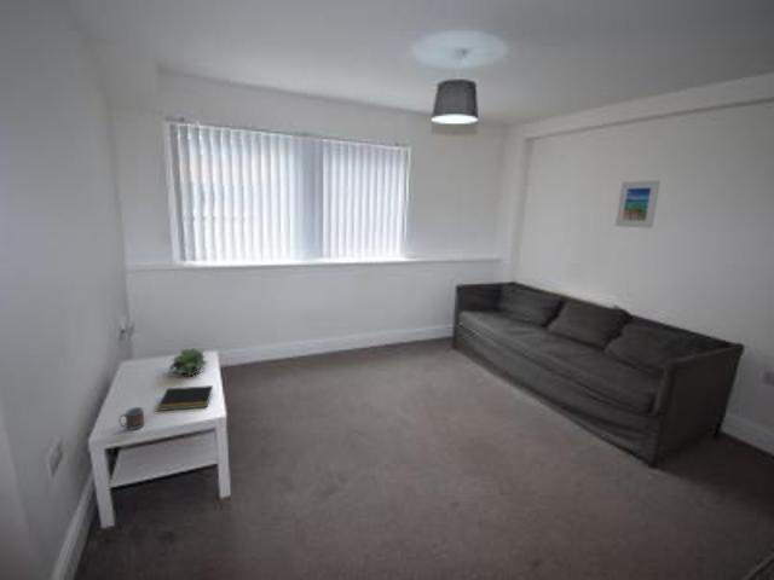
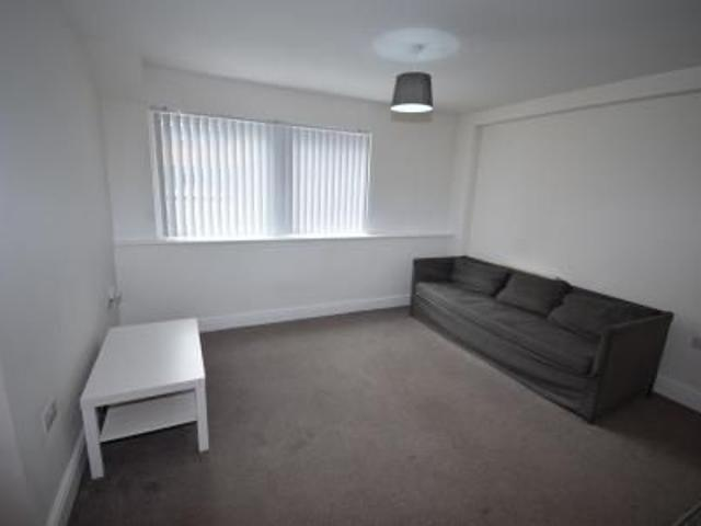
- succulent plant [168,347,209,377]
- notepad [157,384,214,412]
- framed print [614,179,662,230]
- cup [117,406,145,431]
